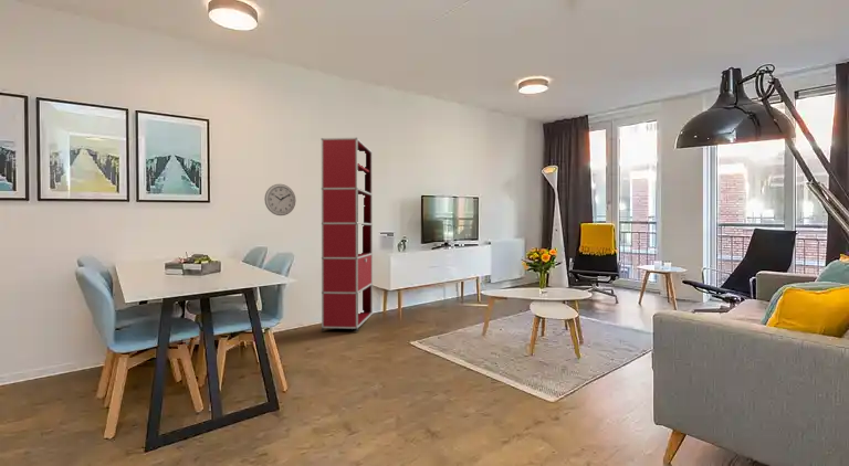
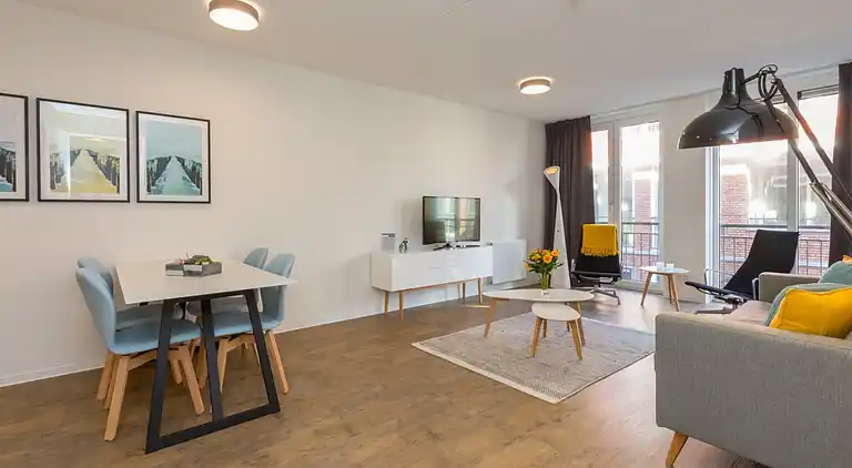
- wall clock [263,183,296,216]
- bookshelf [319,136,374,332]
